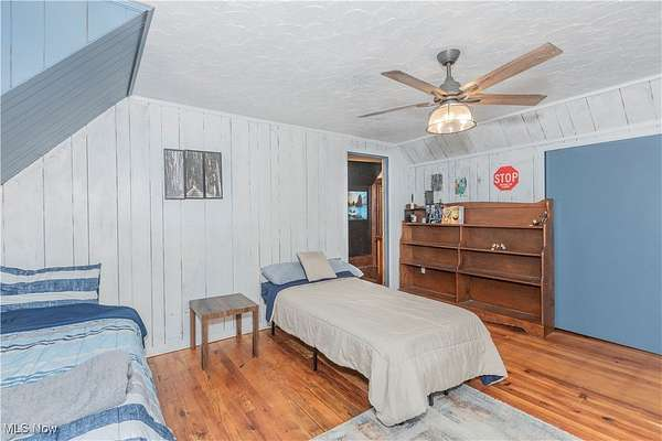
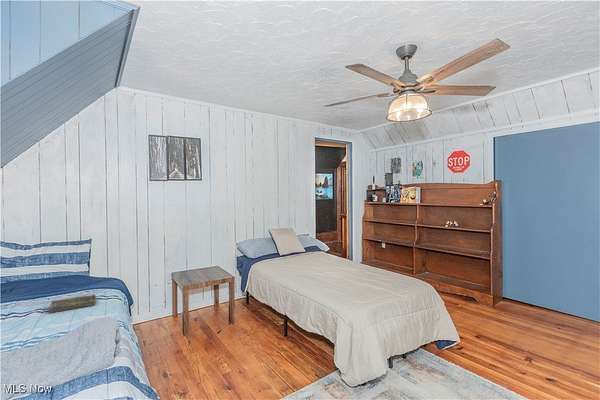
+ book [48,294,97,314]
